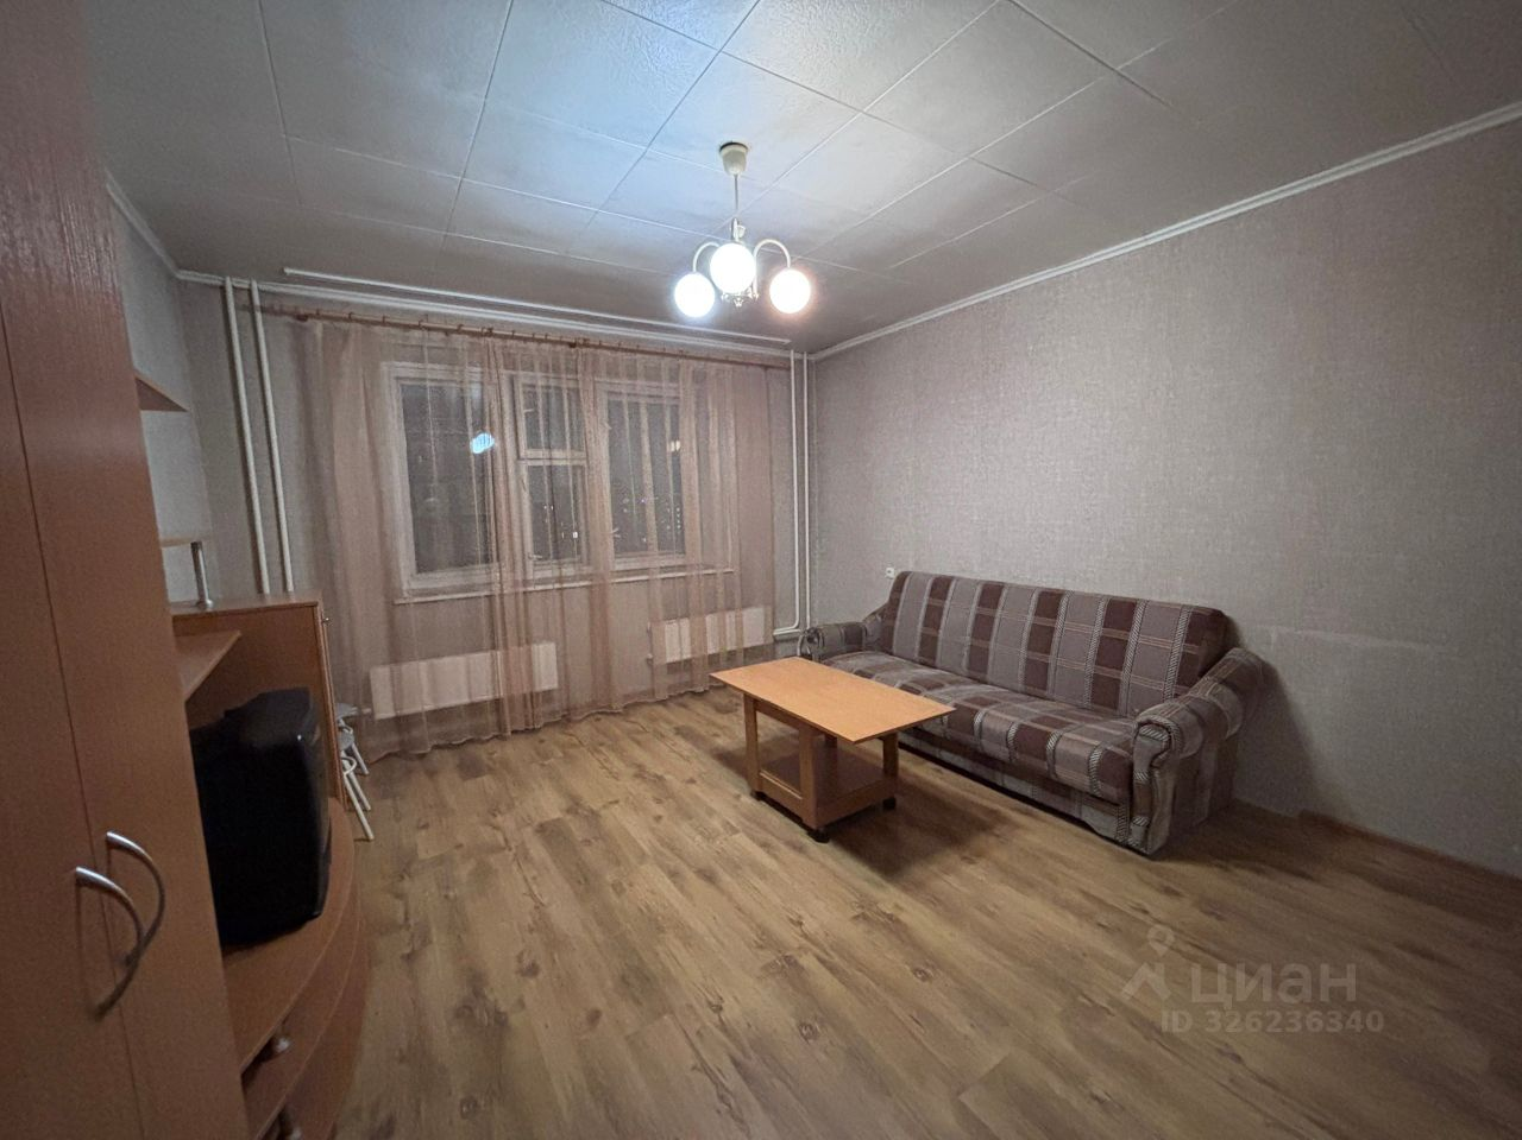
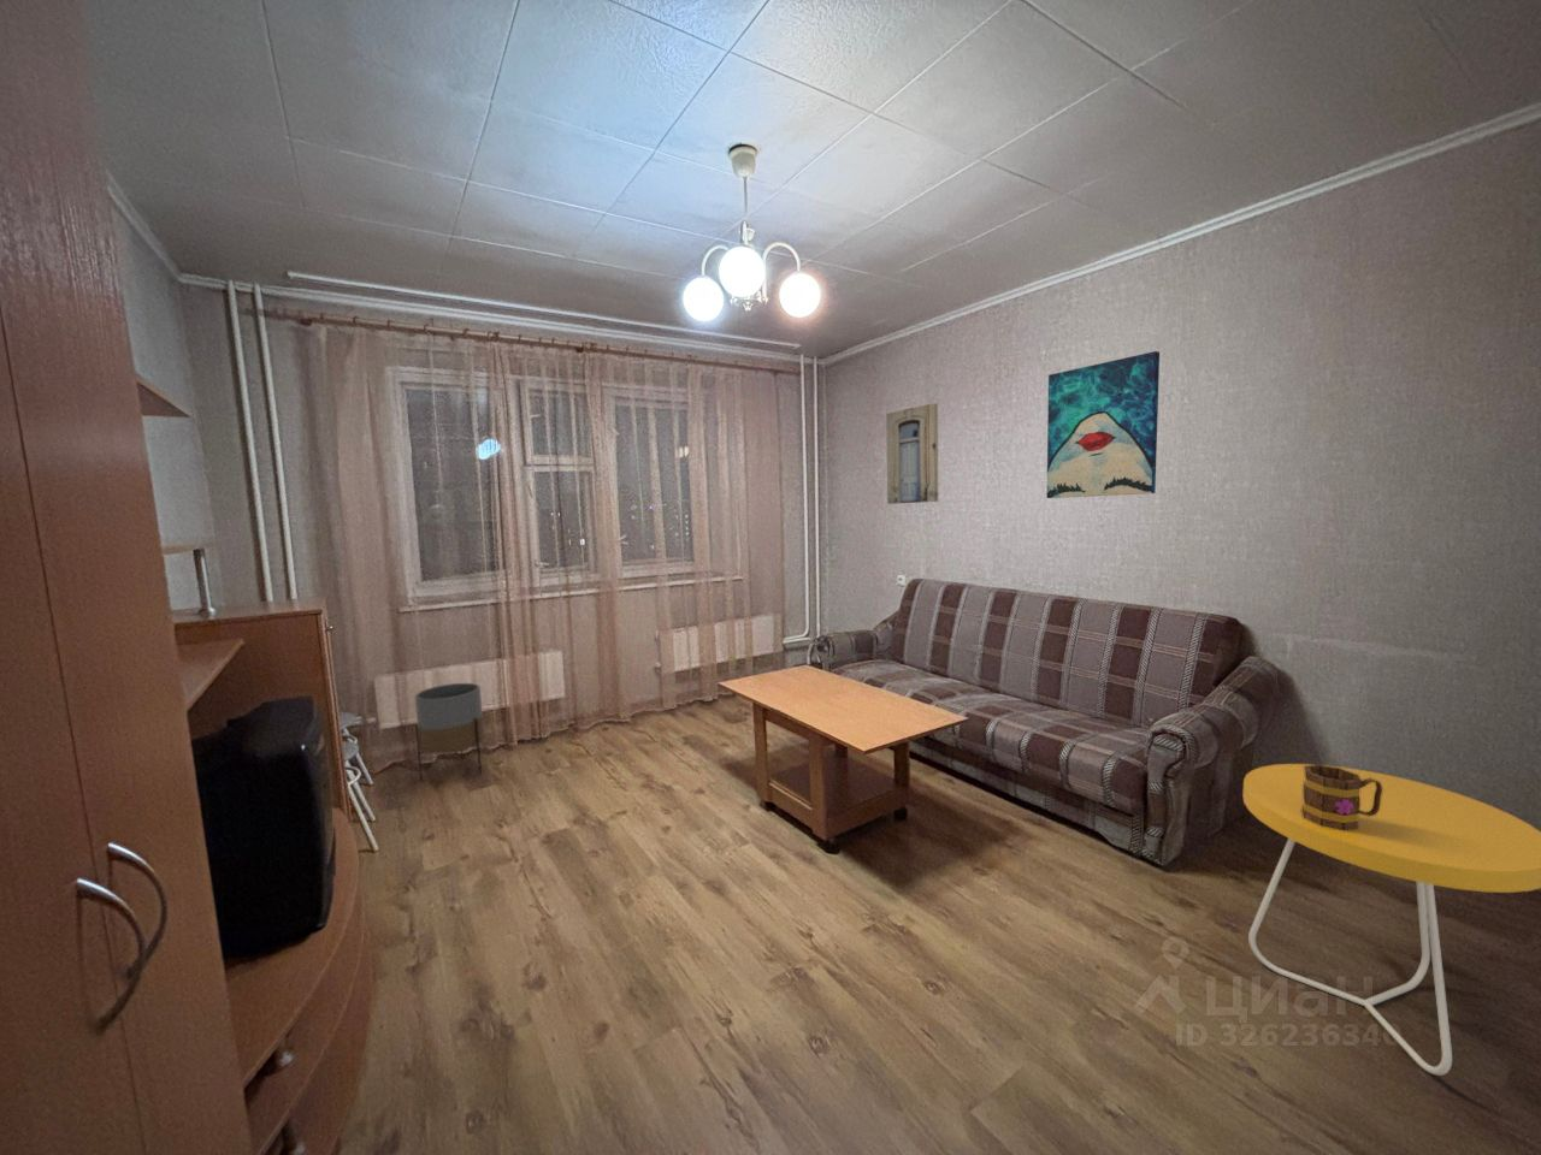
+ mug [1302,763,1383,831]
+ wall art [1045,351,1160,500]
+ side table [1241,763,1541,1077]
+ planter [414,682,485,783]
+ wall art [885,402,939,505]
